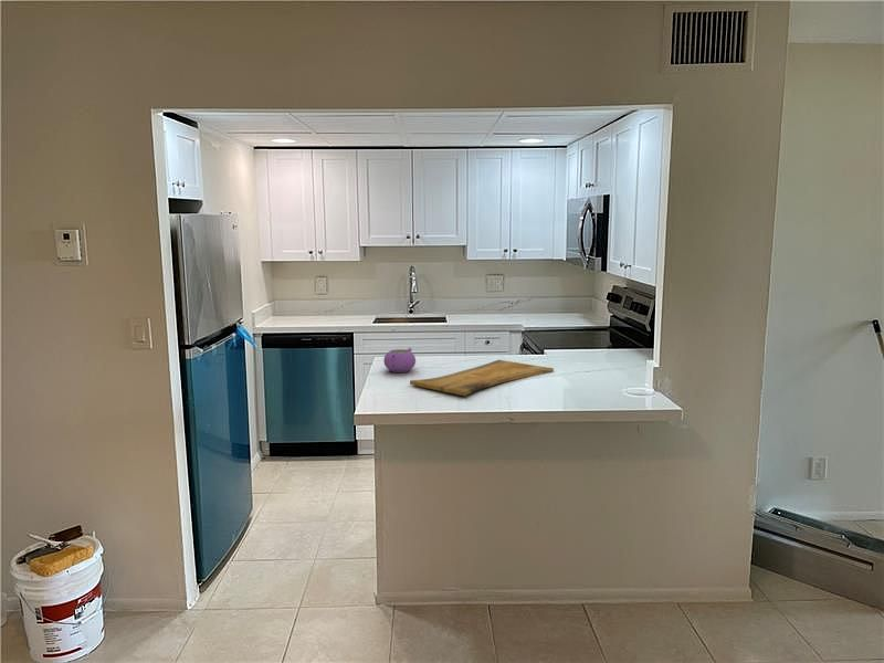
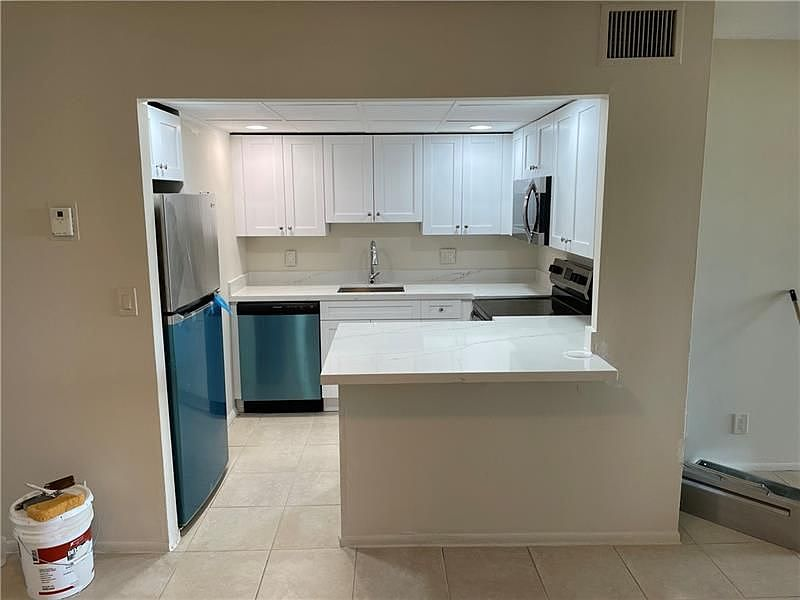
- cutting board [409,359,555,397]
- teapot [382,347,417,373]
